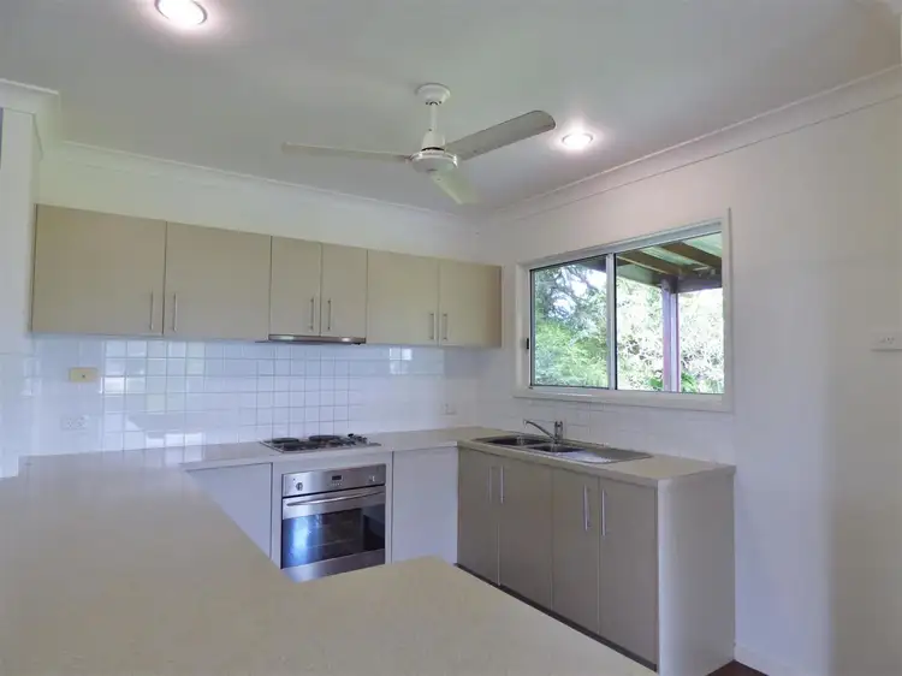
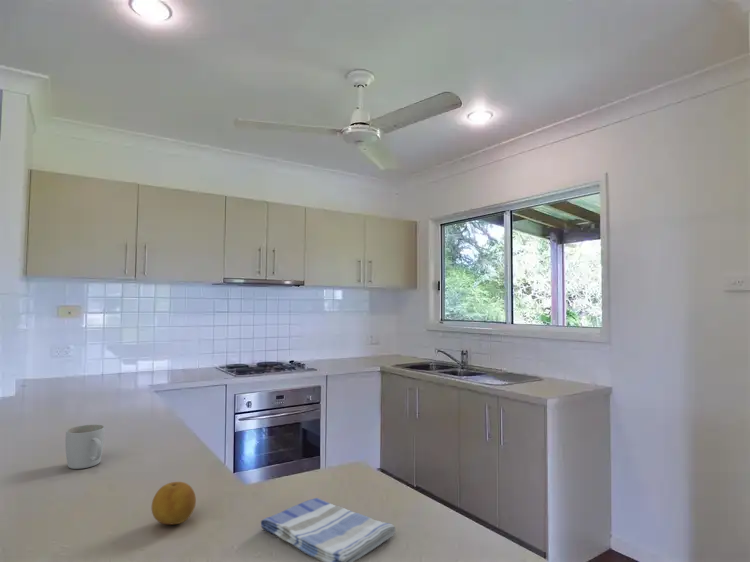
+ mug [65,424,105,470]
+ fruit [151,481,197,526]
+ dish towel [260,497,396,562]
